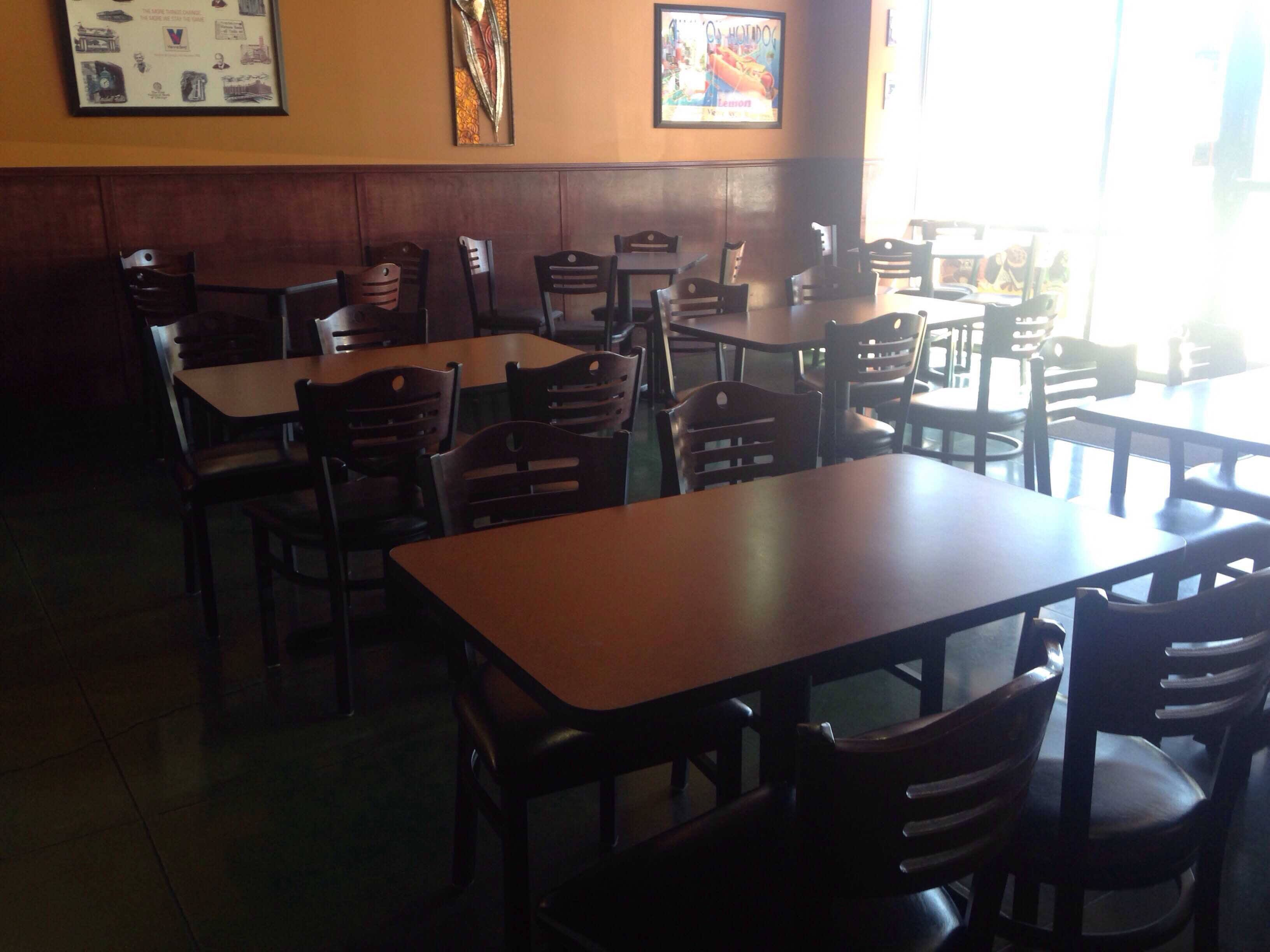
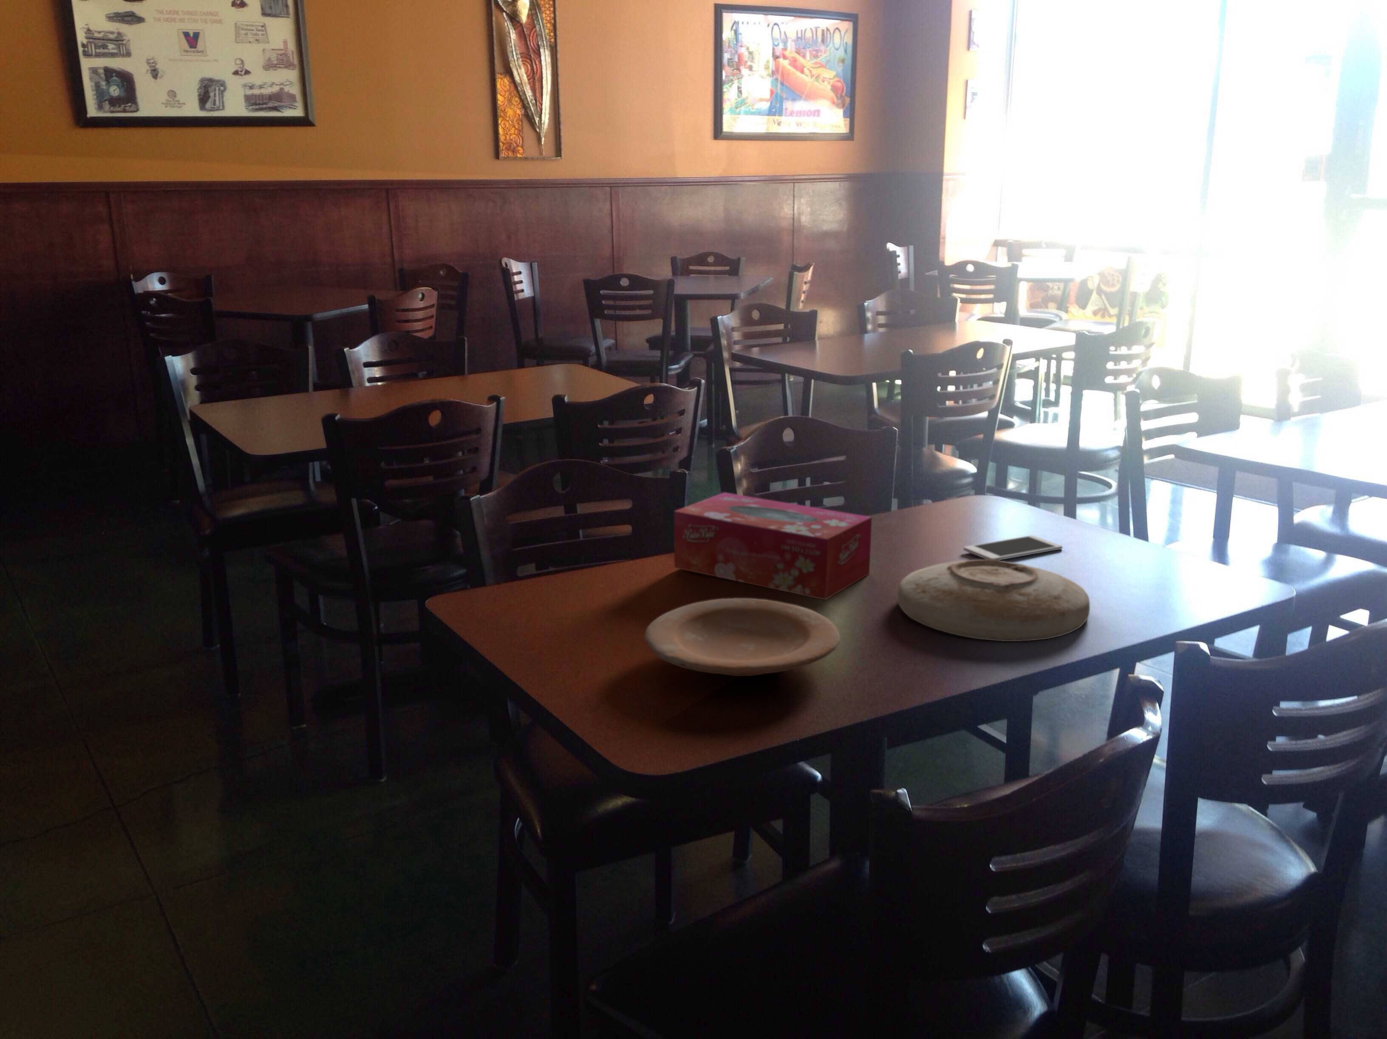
+ plate [643,598,841,677]
+ cell phone [963,535,1063,561]
+ tissue box [674,492,873,600]
+ plate [897,559,1090,642]
